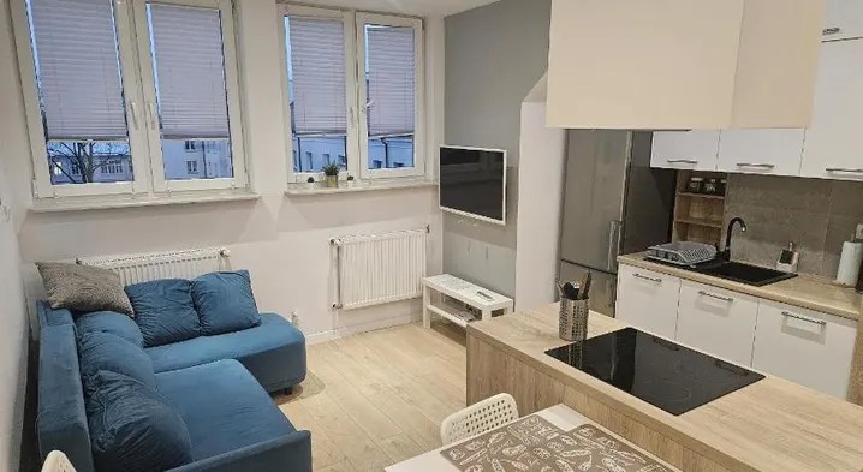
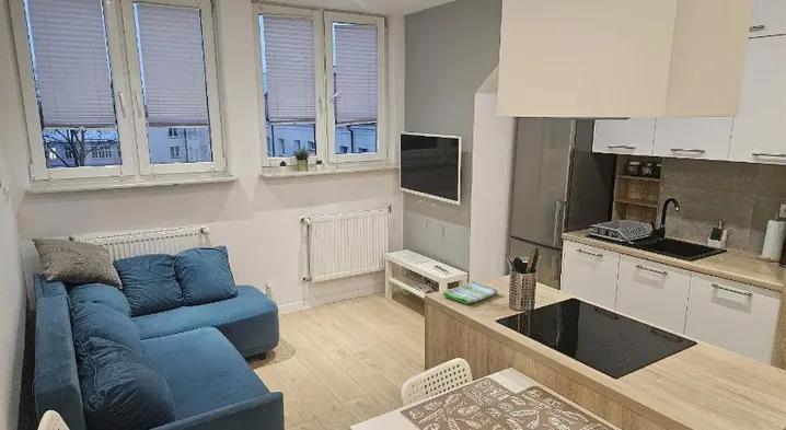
+ dish towel [441,280,498,305]
